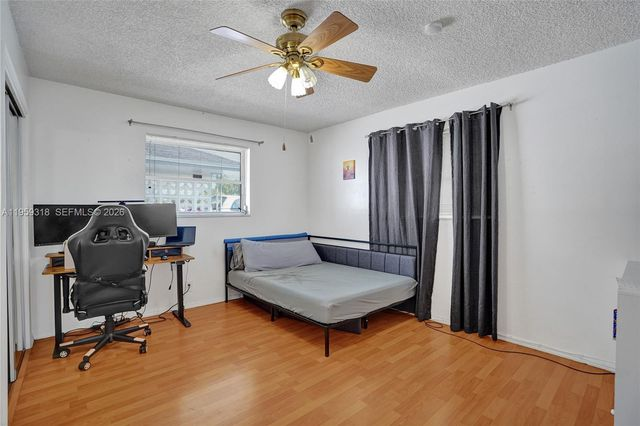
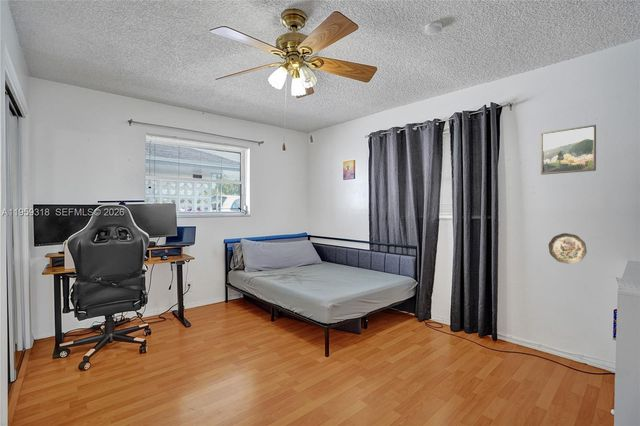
+ decorative plate [548,232,588,265]
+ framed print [540,124,597,176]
